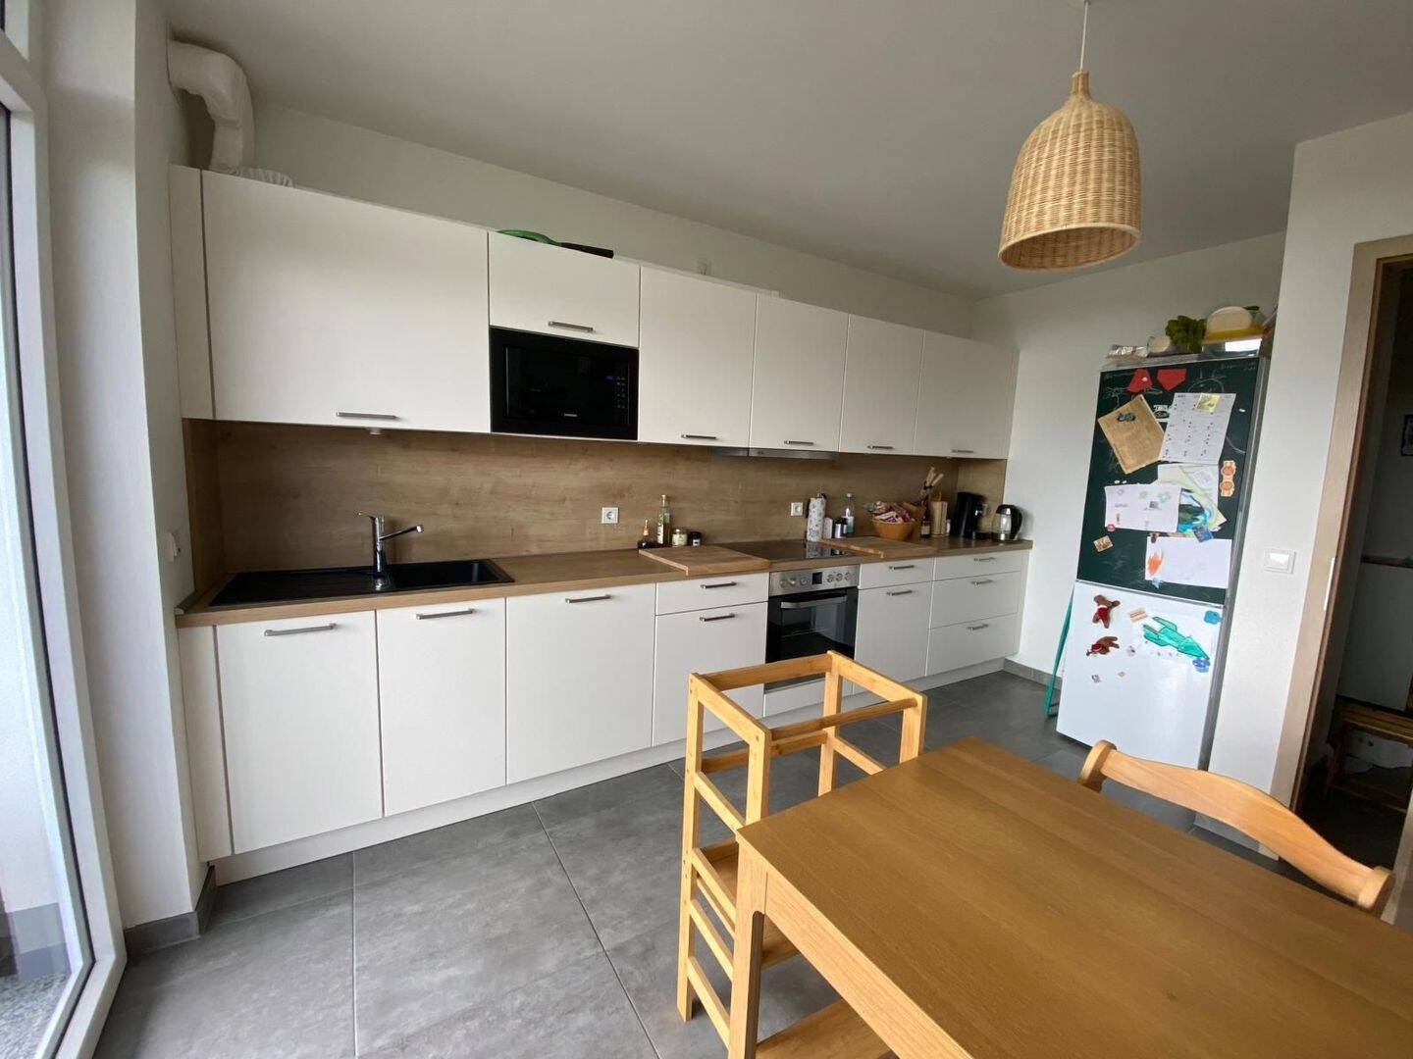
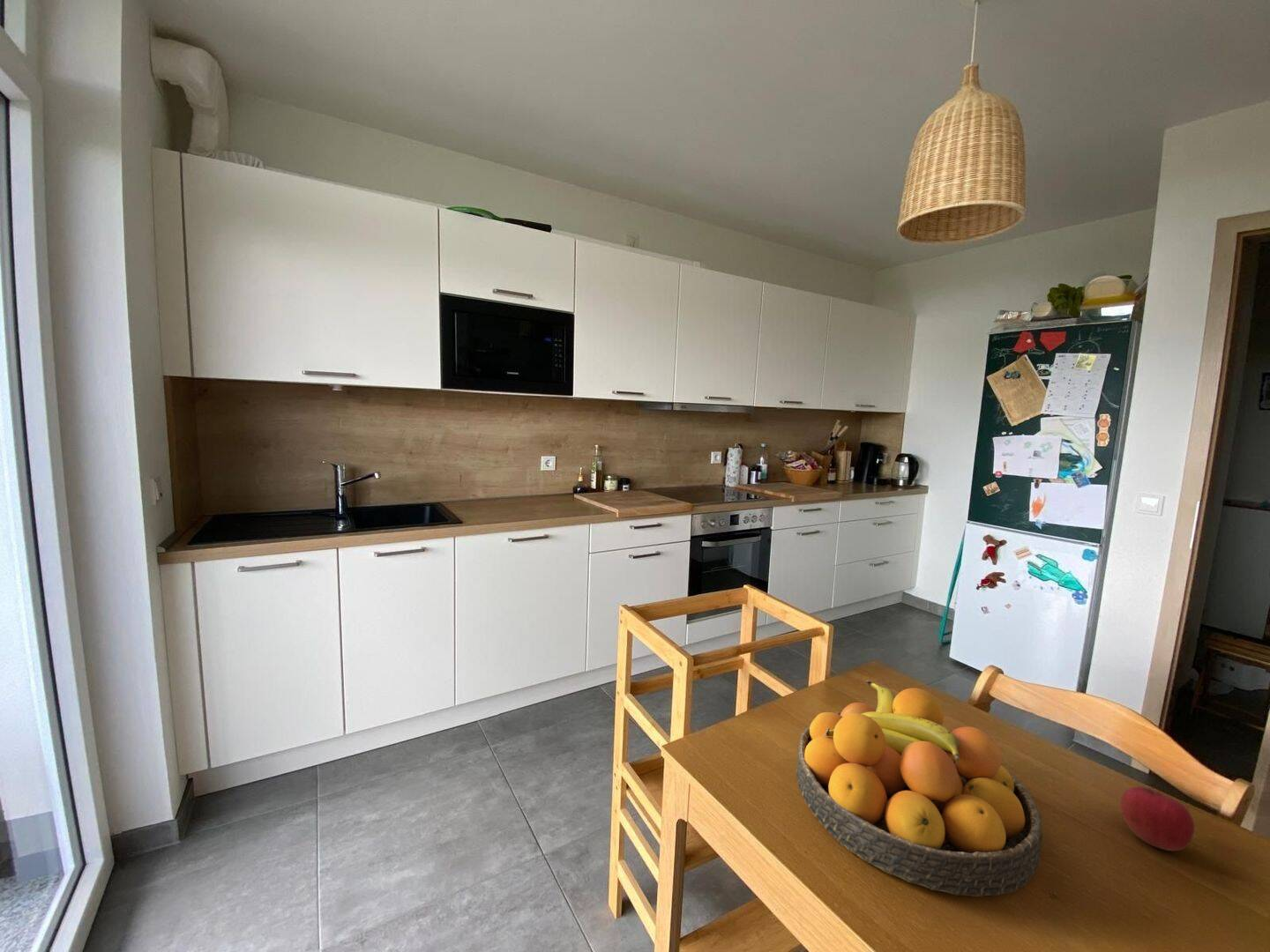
+ apple [1120,785,1195,852]
+ fruit bowl [796,680,1043,897]
